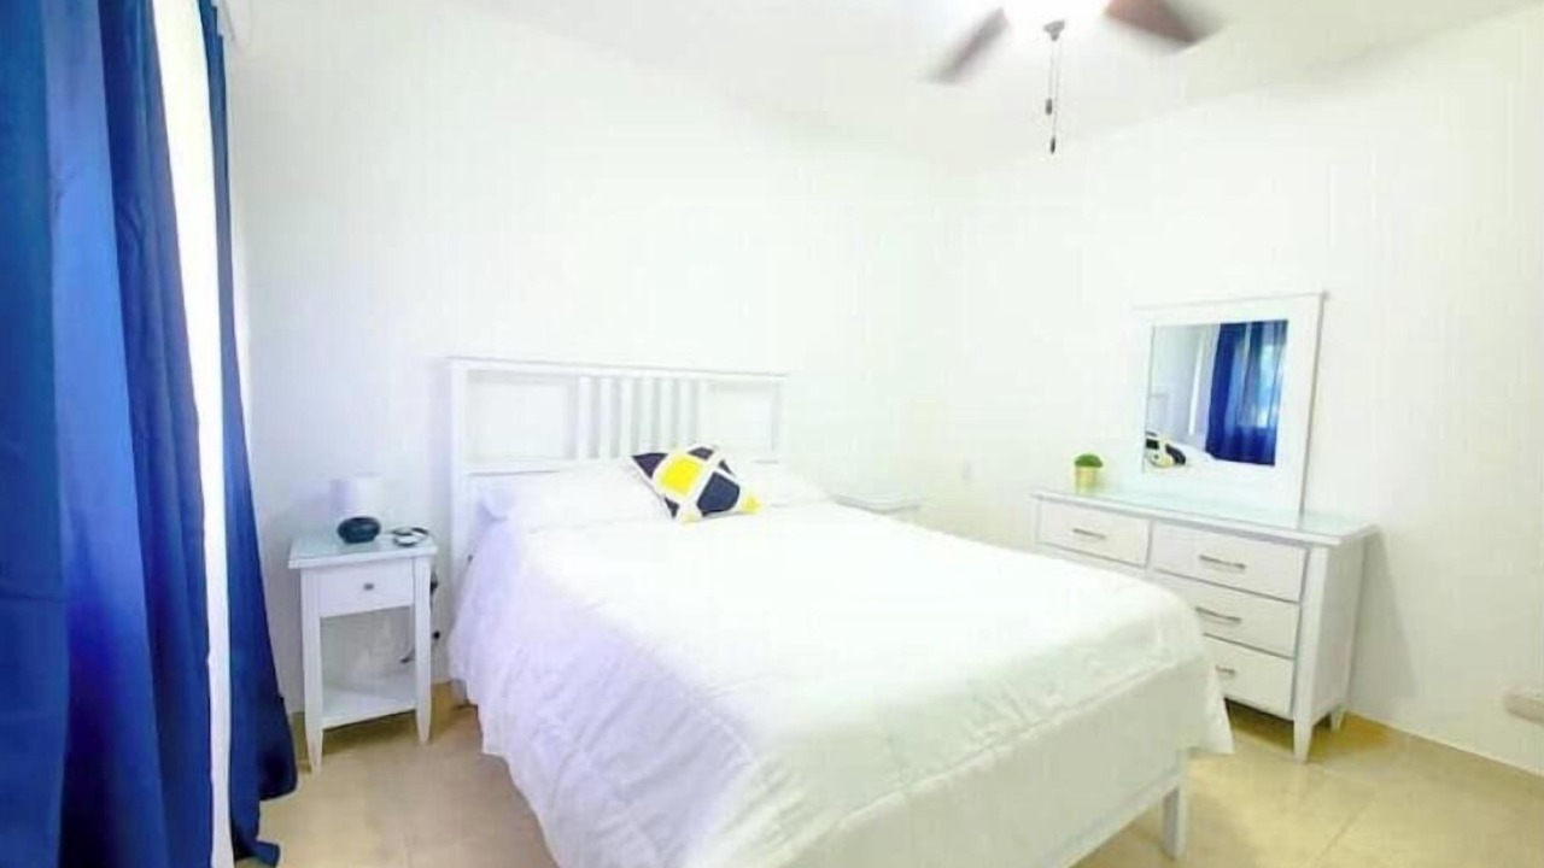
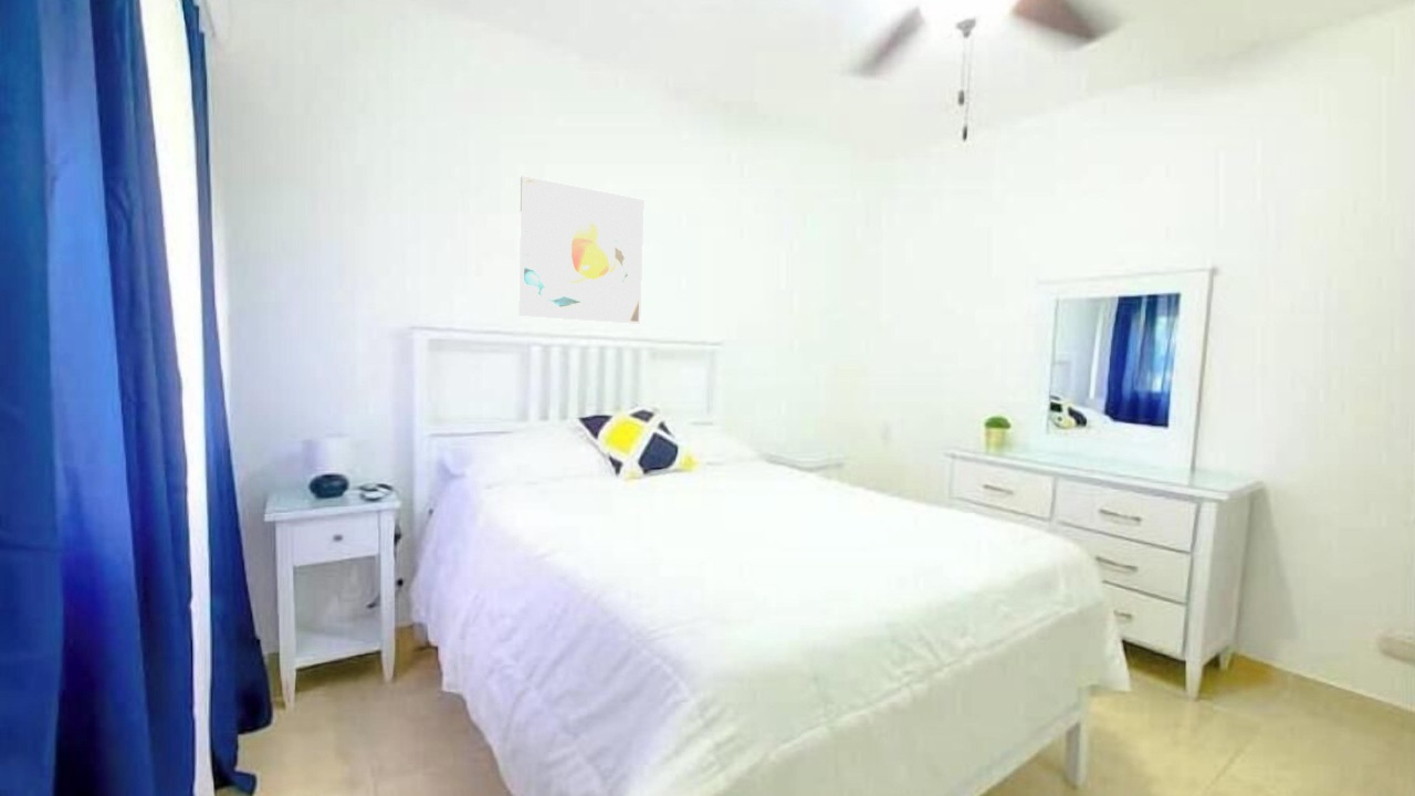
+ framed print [517,175,646,325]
